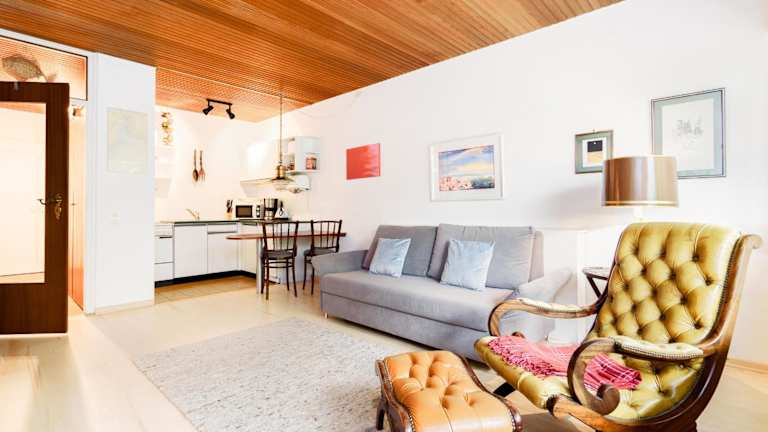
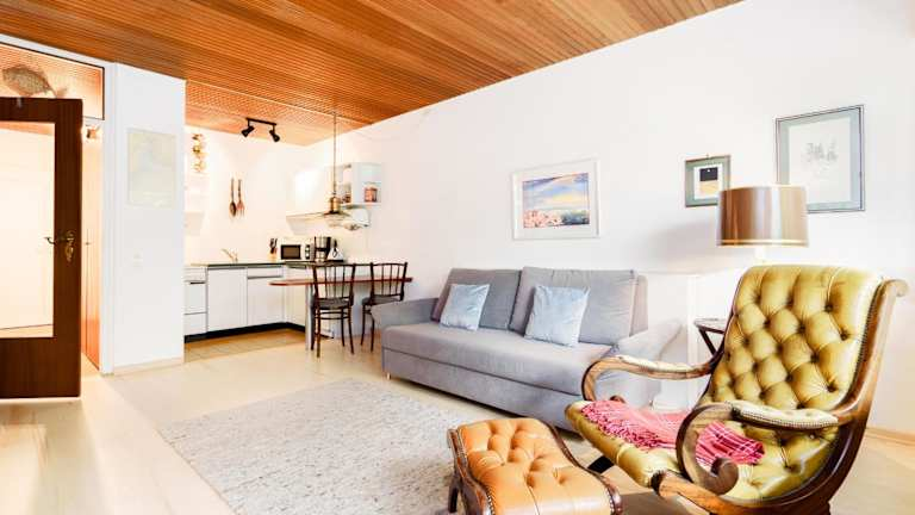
- wall art [345,142,382,181]
